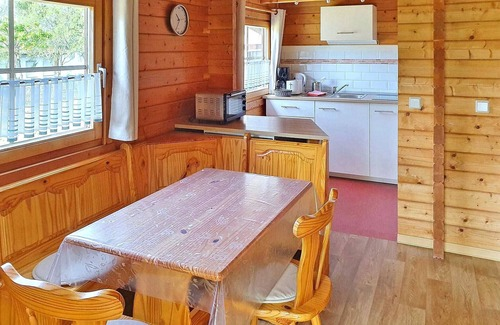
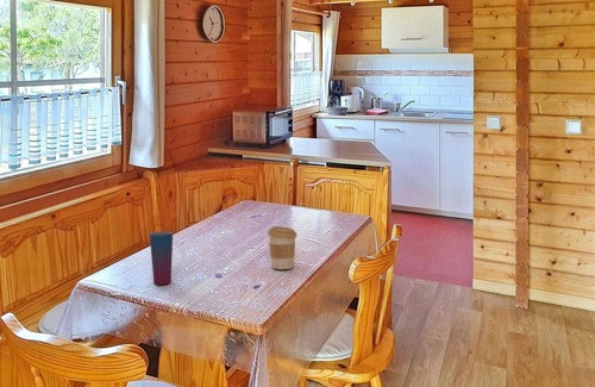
+ coffee cup [267,225,298,270]
+ cup [149,231,174,286]
